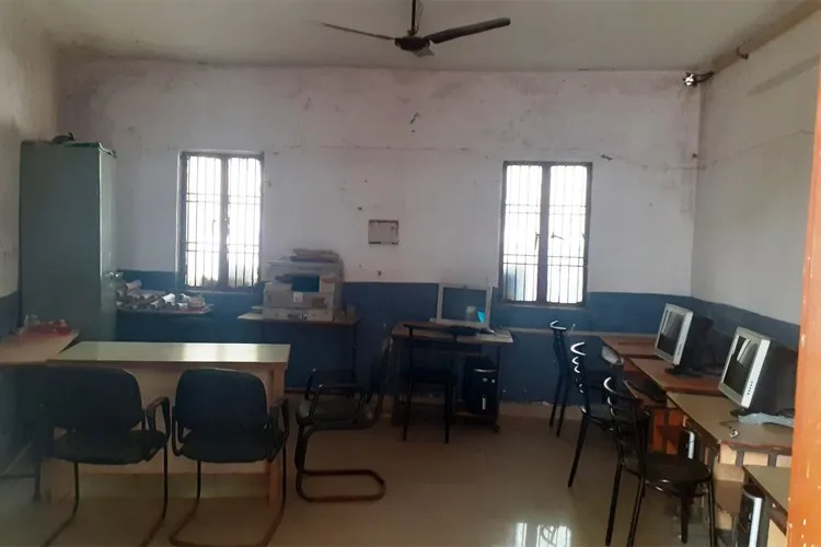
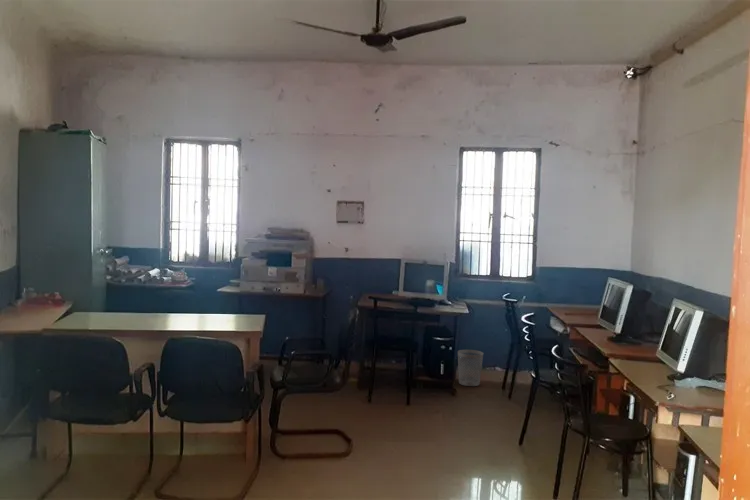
+ wastebasket [457,349,484,387]
